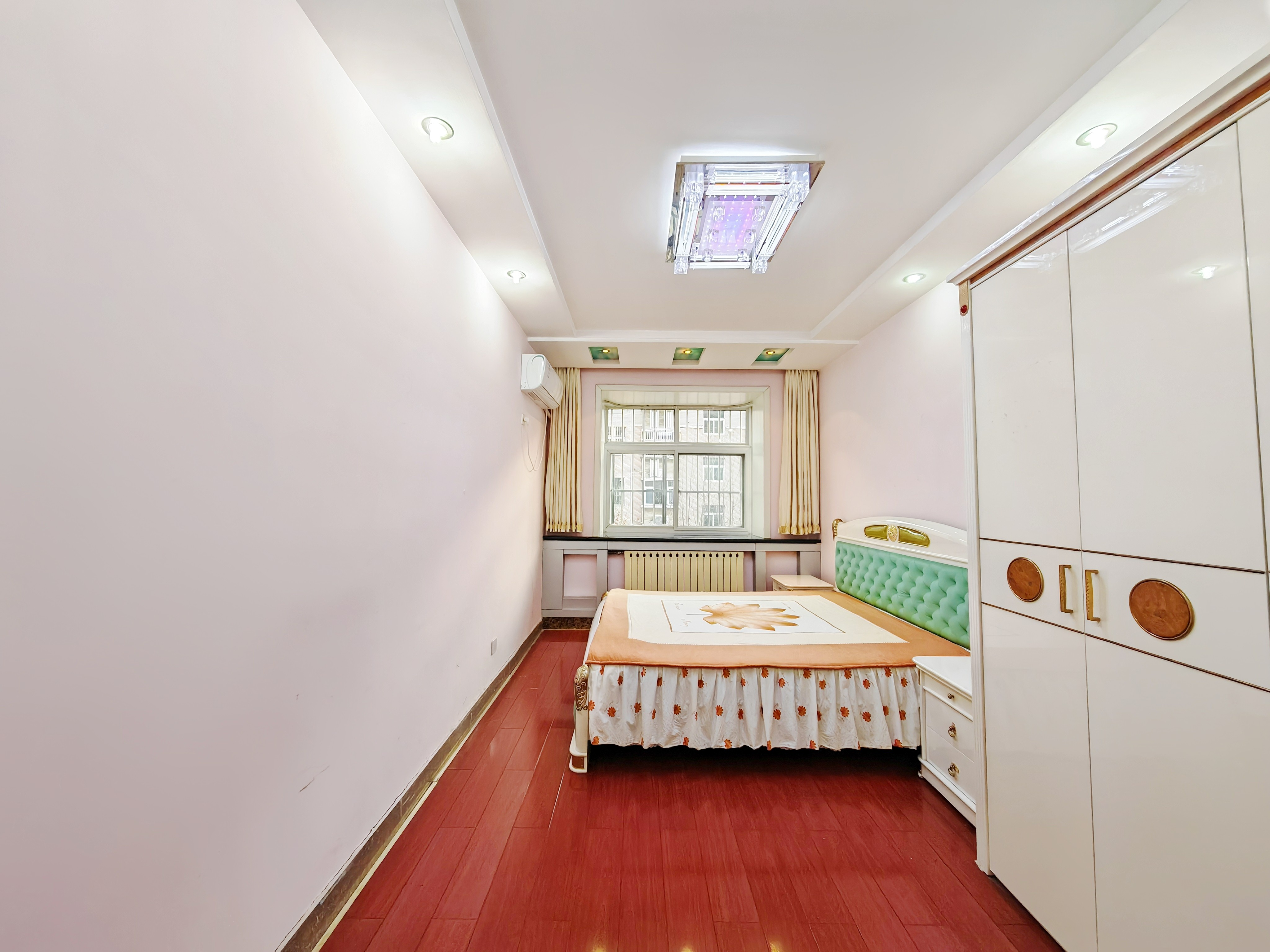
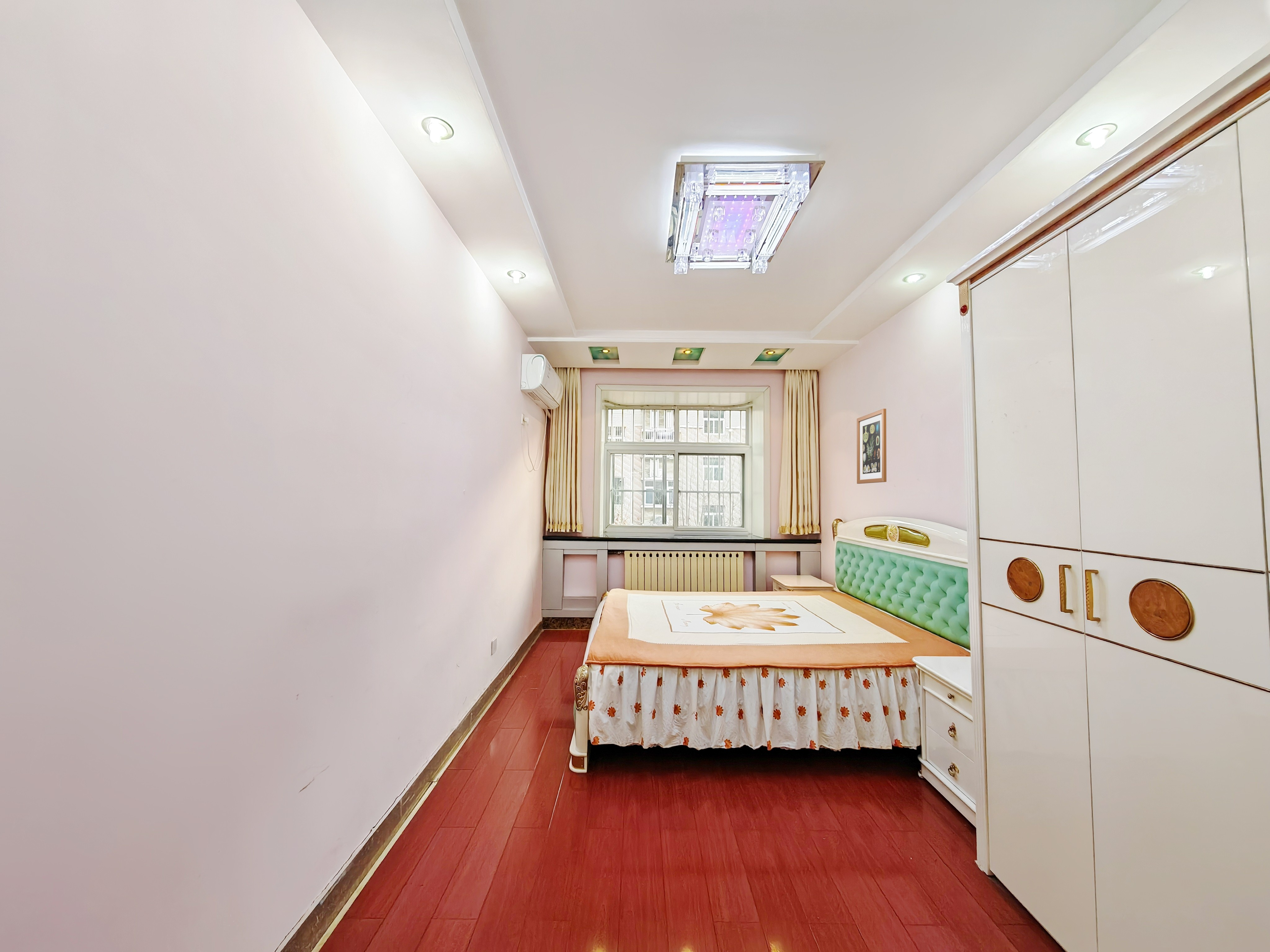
+ wall art [856,408,887,484]
